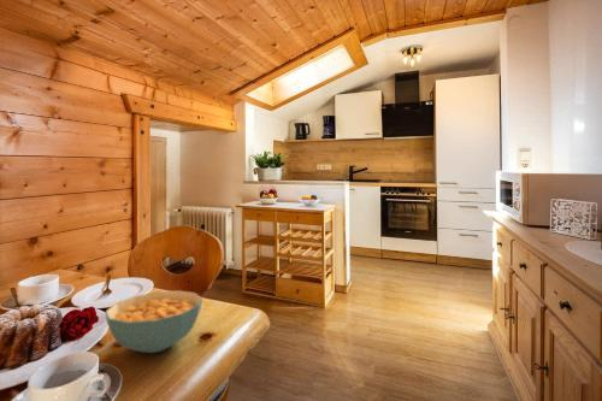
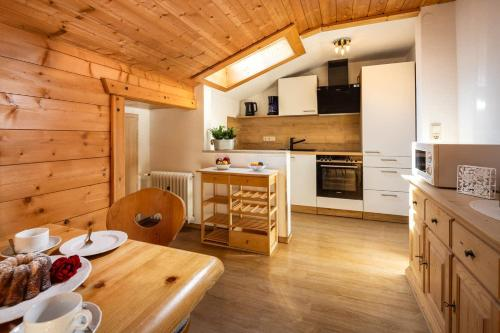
- cereal bowl [104,289,203,354]
